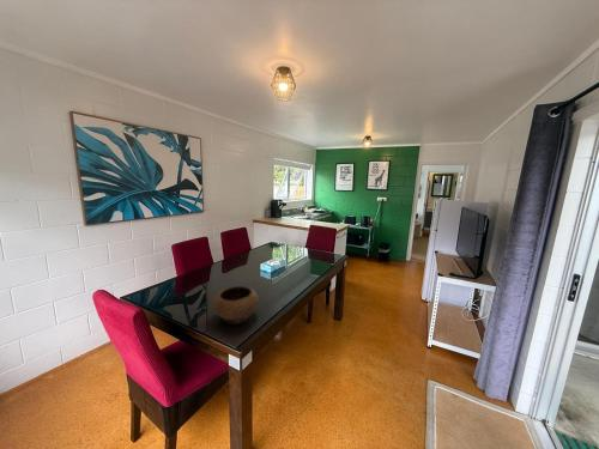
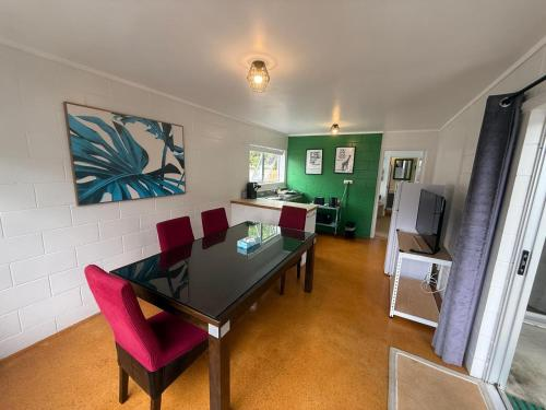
- bowl [212,285,260,324]
